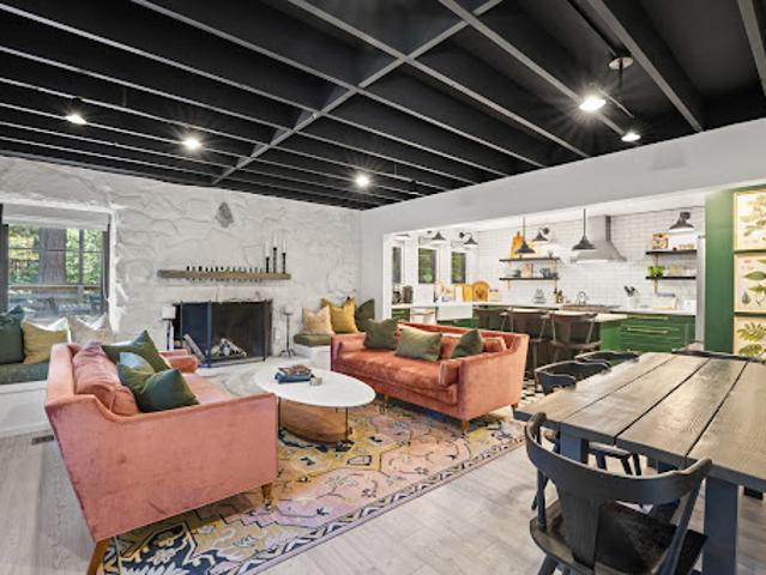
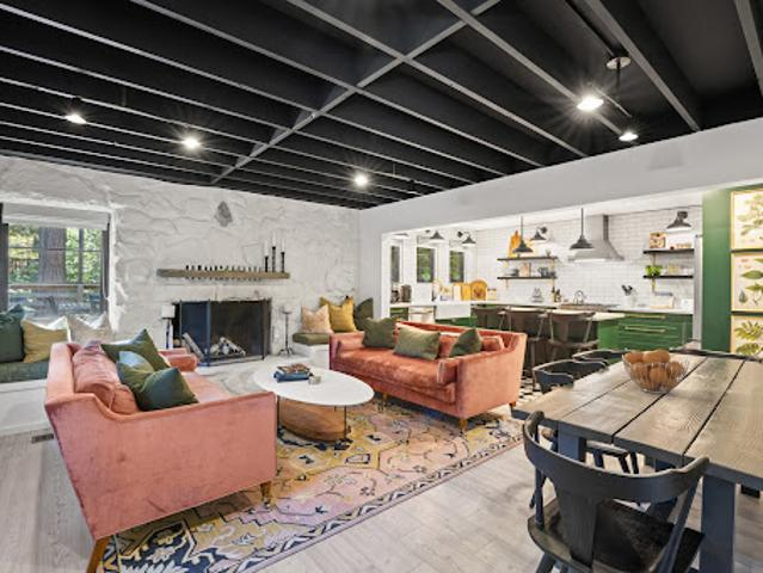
+ fruit basket [621,349,690,395]
